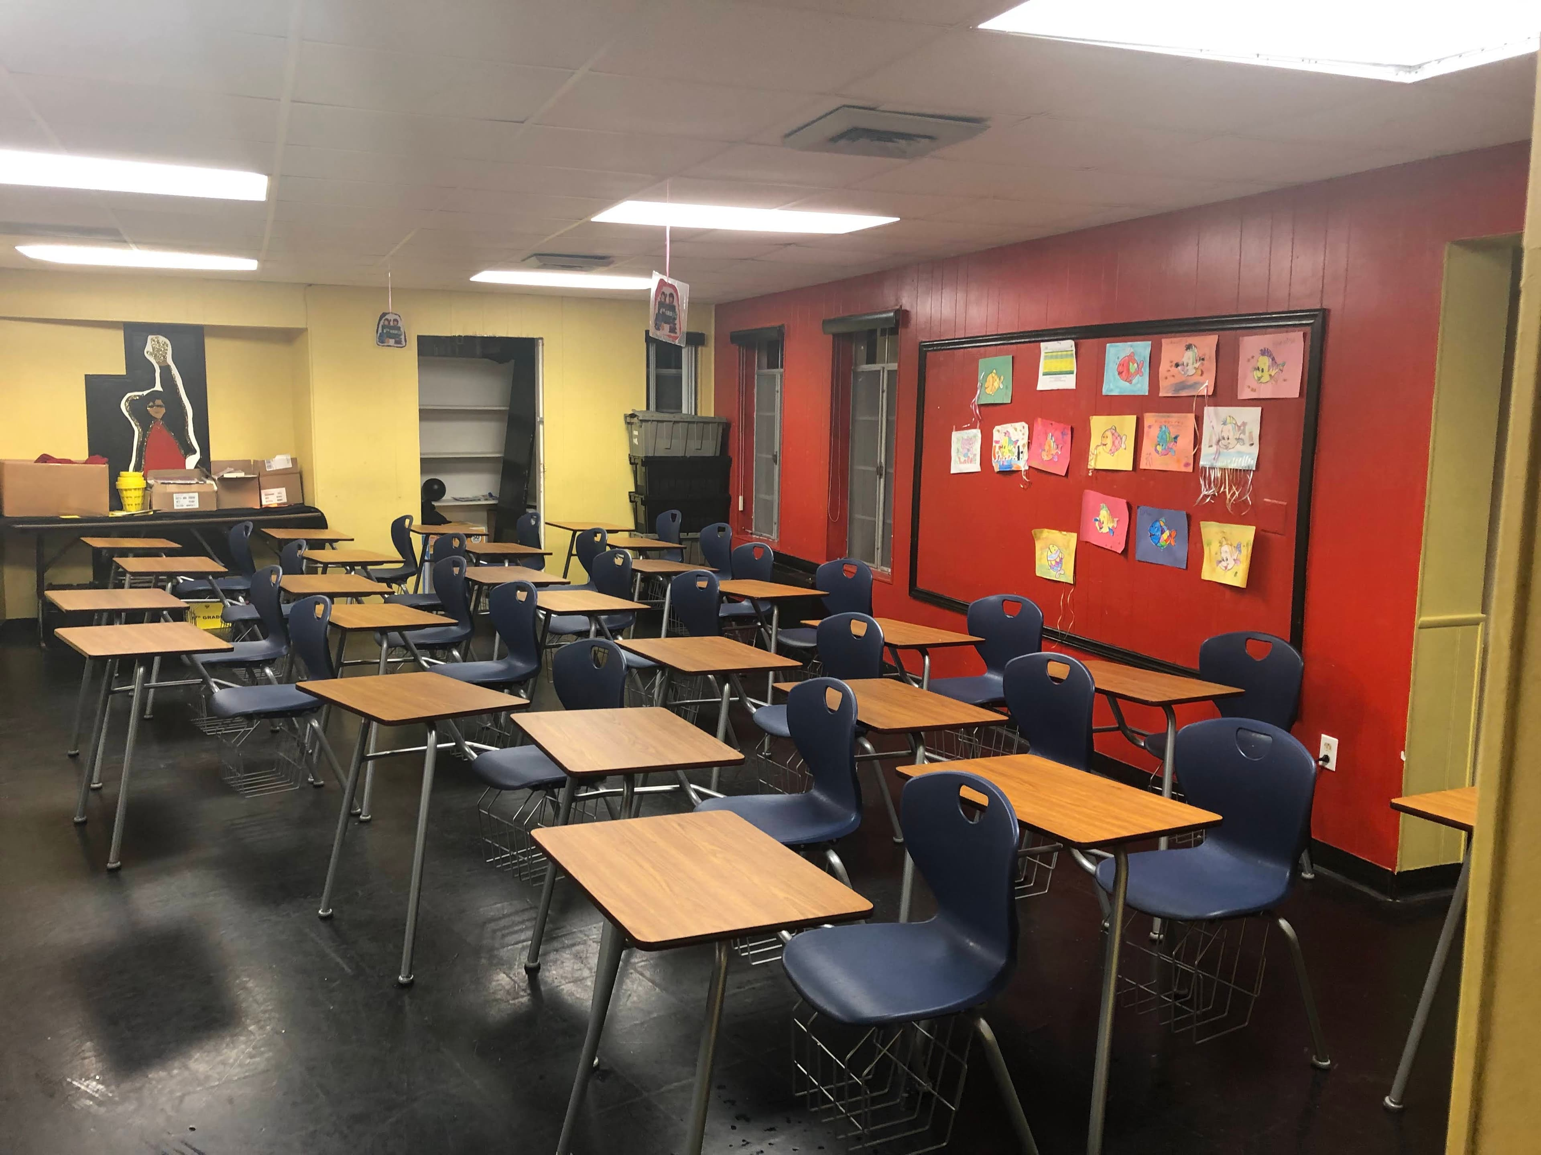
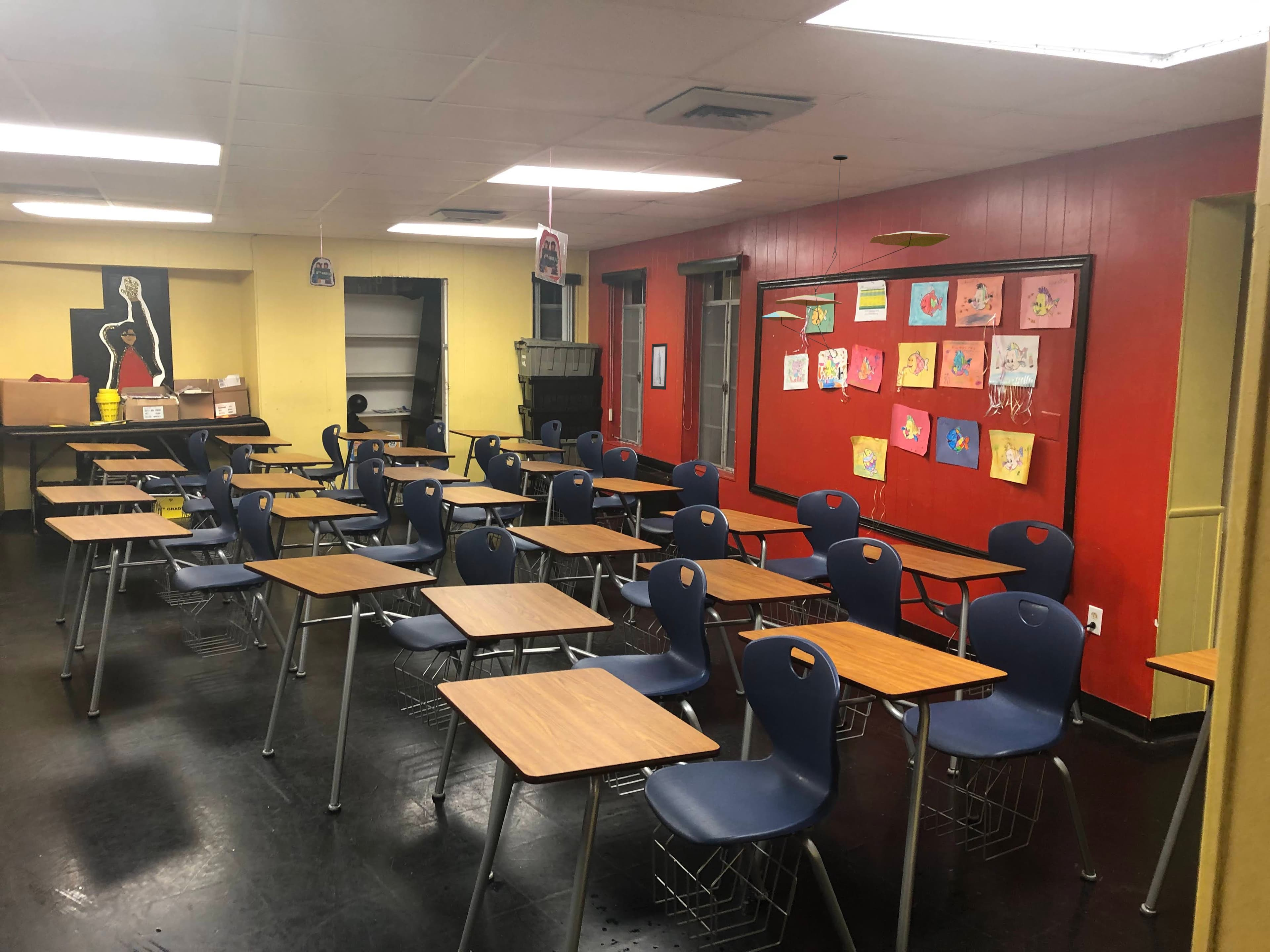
+ wall art [651,343,668,390]
+ ceiling mobile [761,155,950,359]
